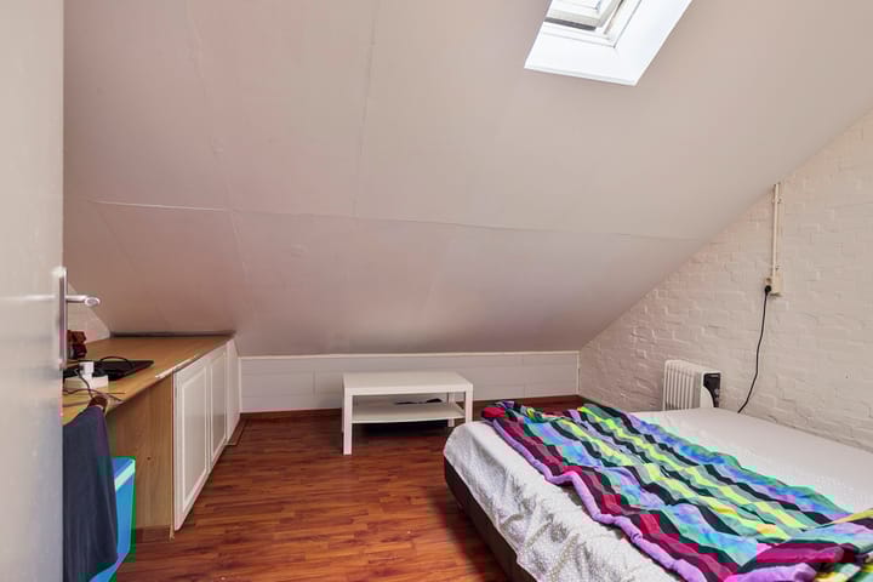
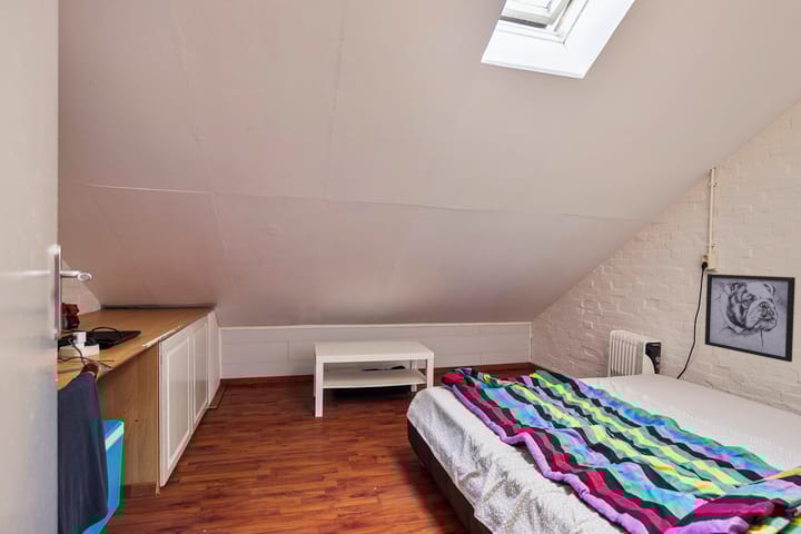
+ wall art [704,273,797,363]
